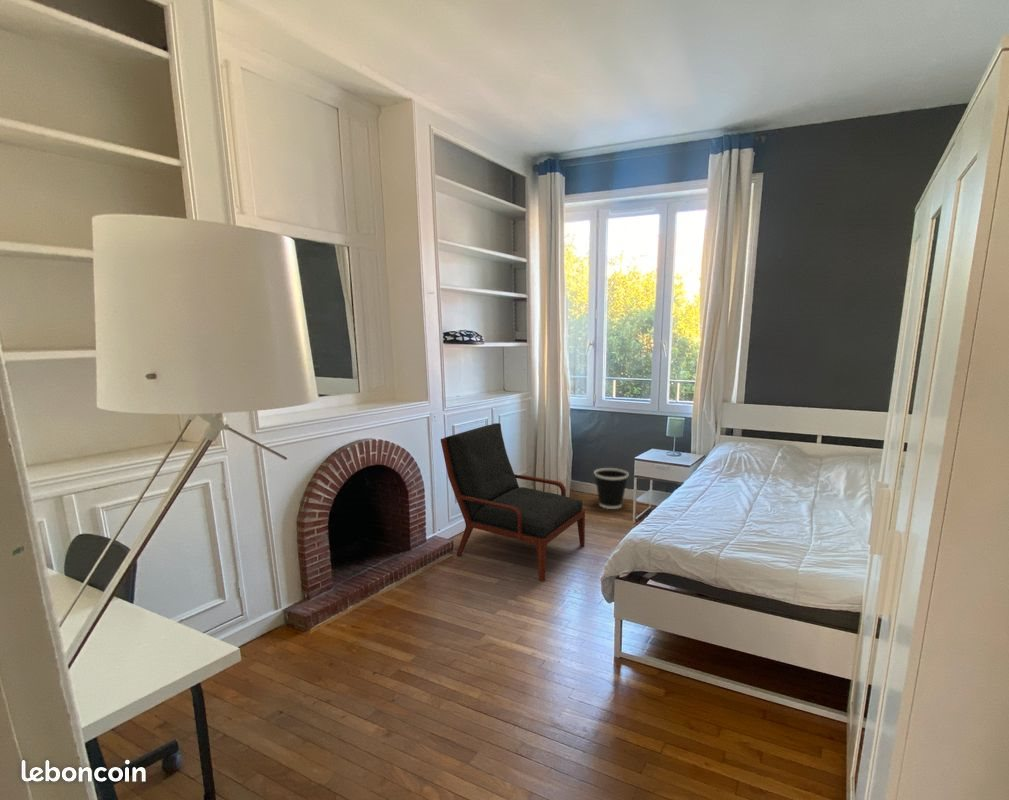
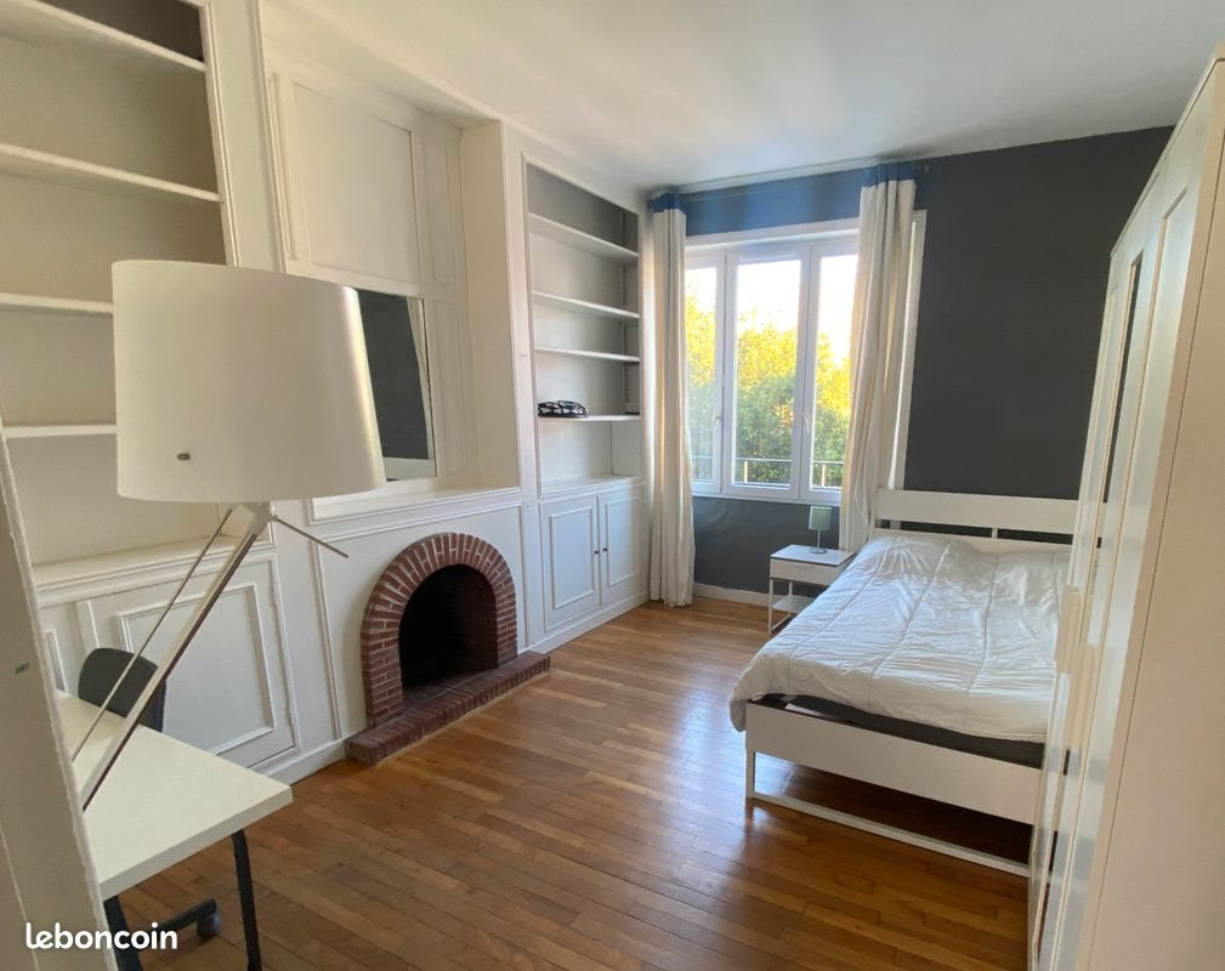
- wastebasket [593,467,630,510]
- armchair [440,422,586,583]
